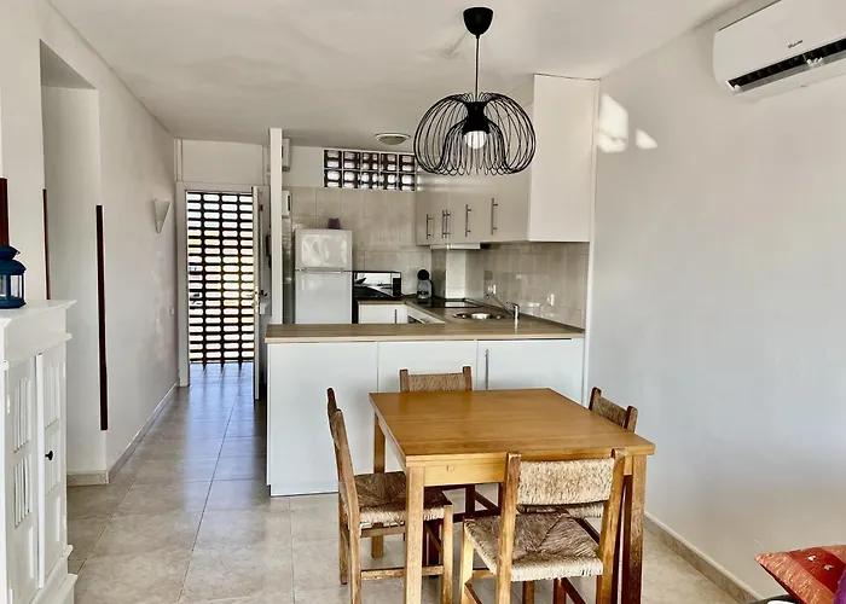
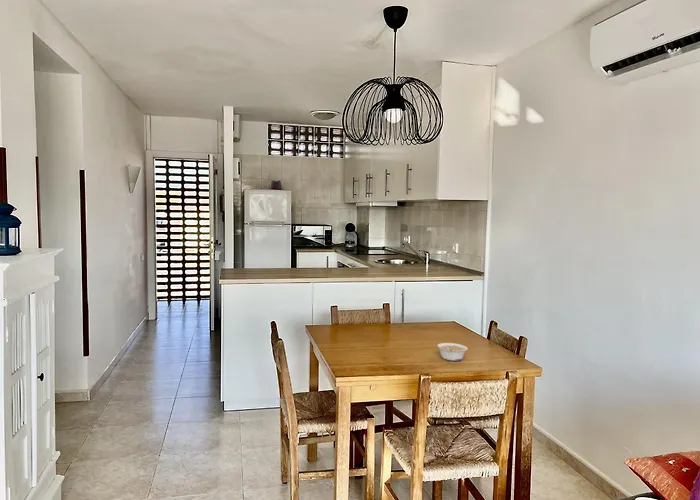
+ legume [436,342,468,362]
